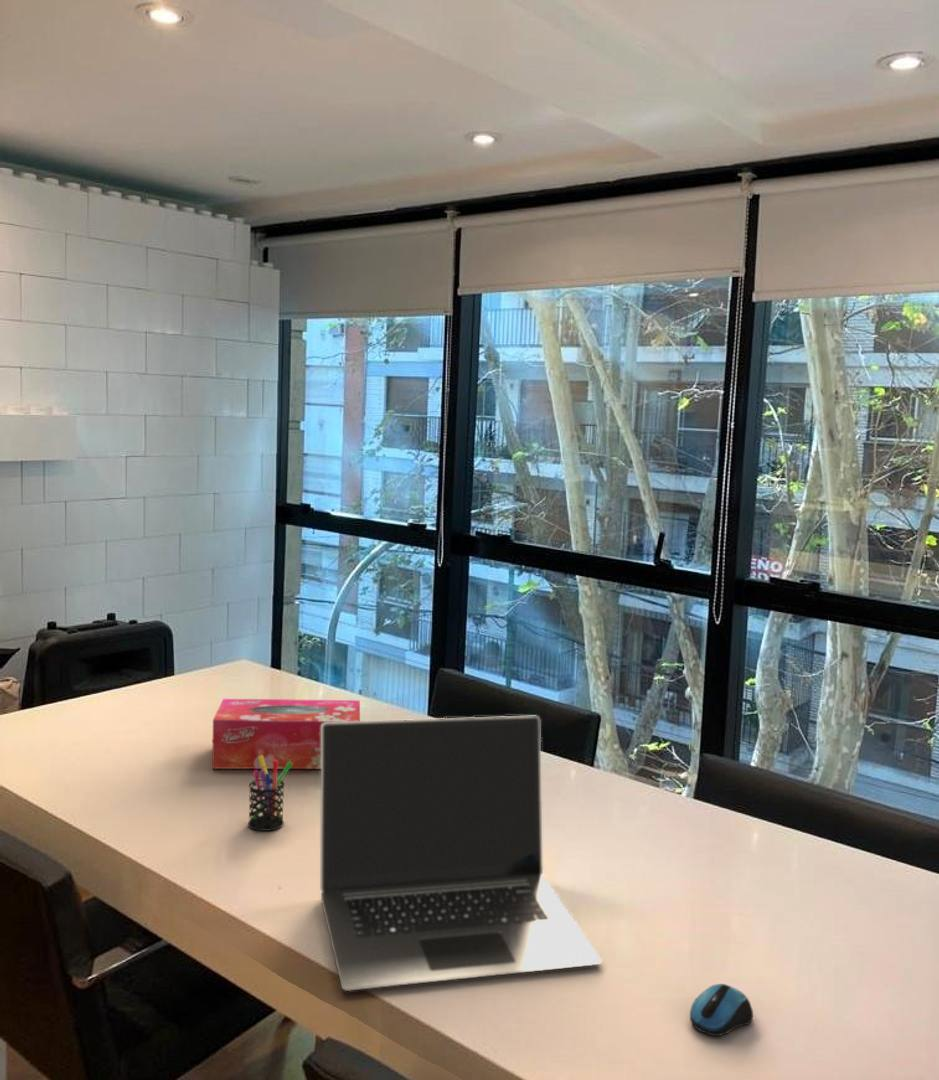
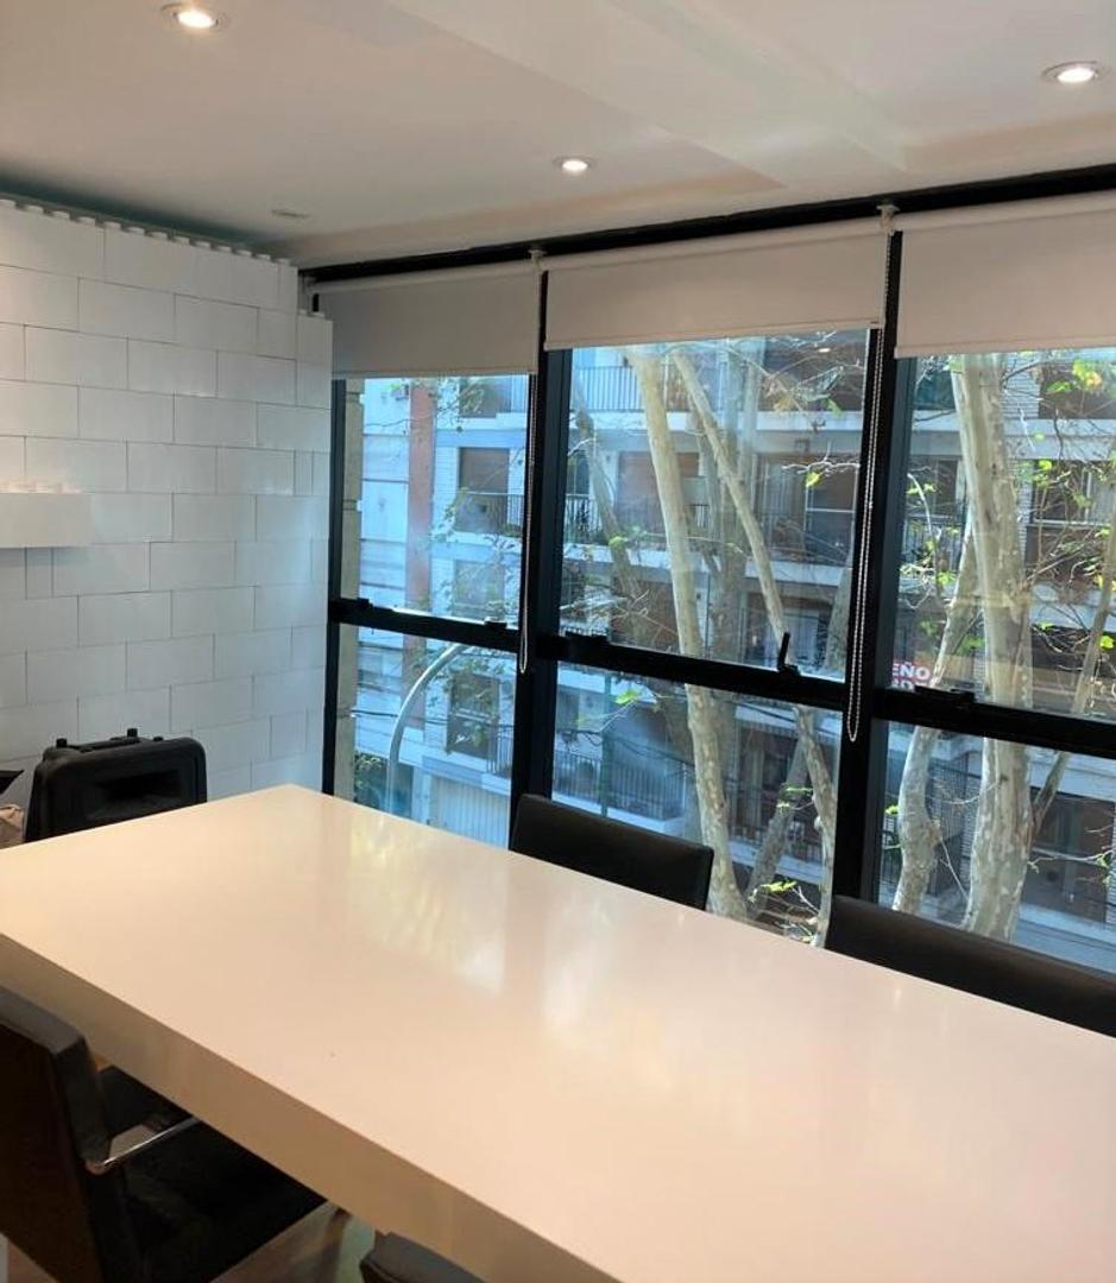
- computer mouse [689,983,754,1037]
- laptop [319,715,603,992]
- pen holder [247,755,292,832]
- tissue box [211,698,361,770]
